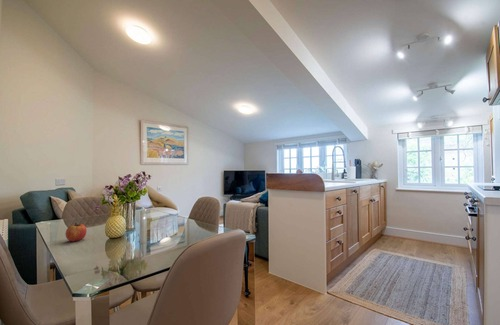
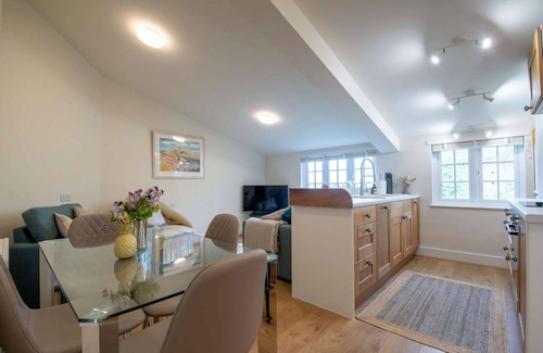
- apple [64,222,87,242]
